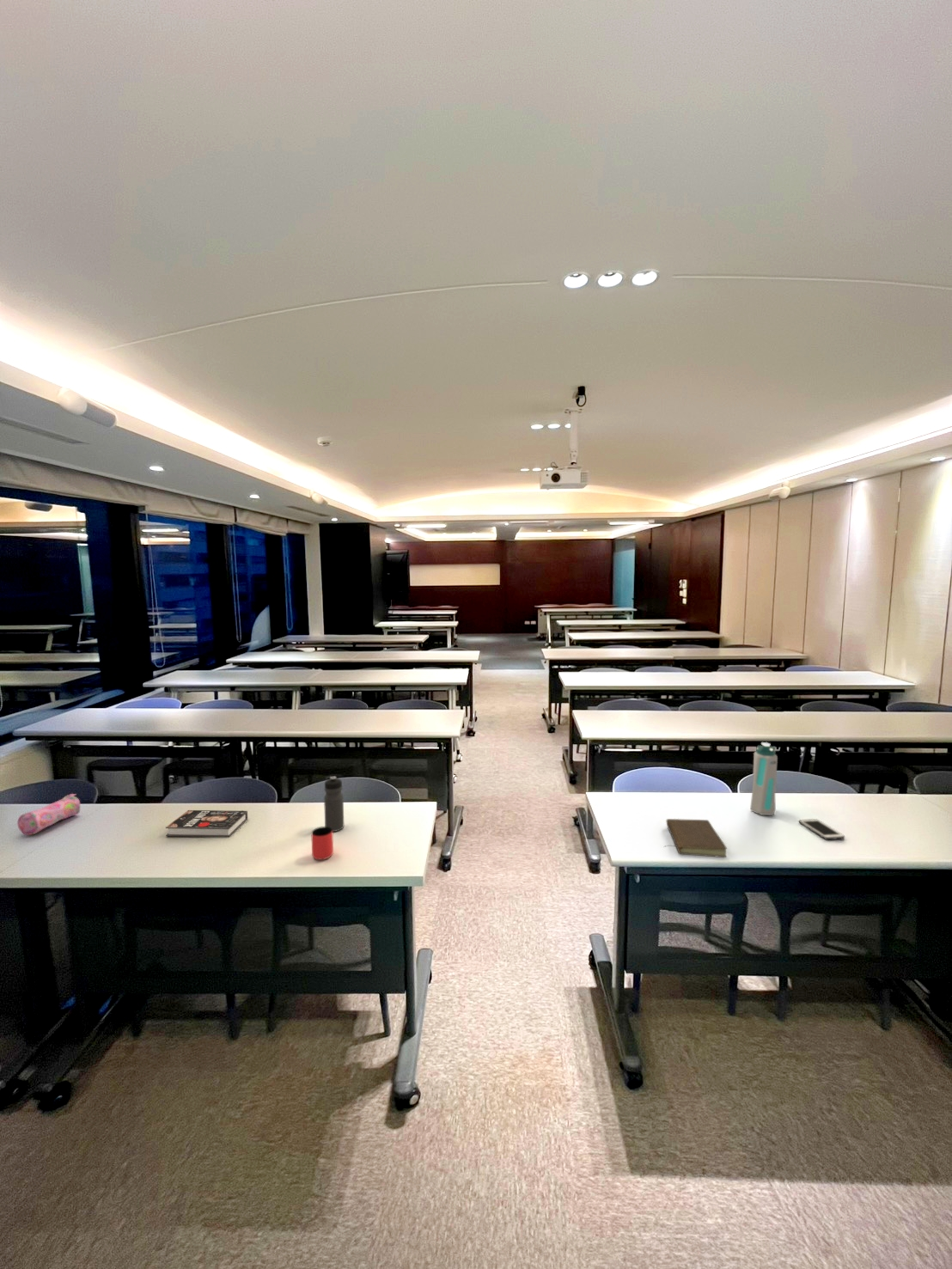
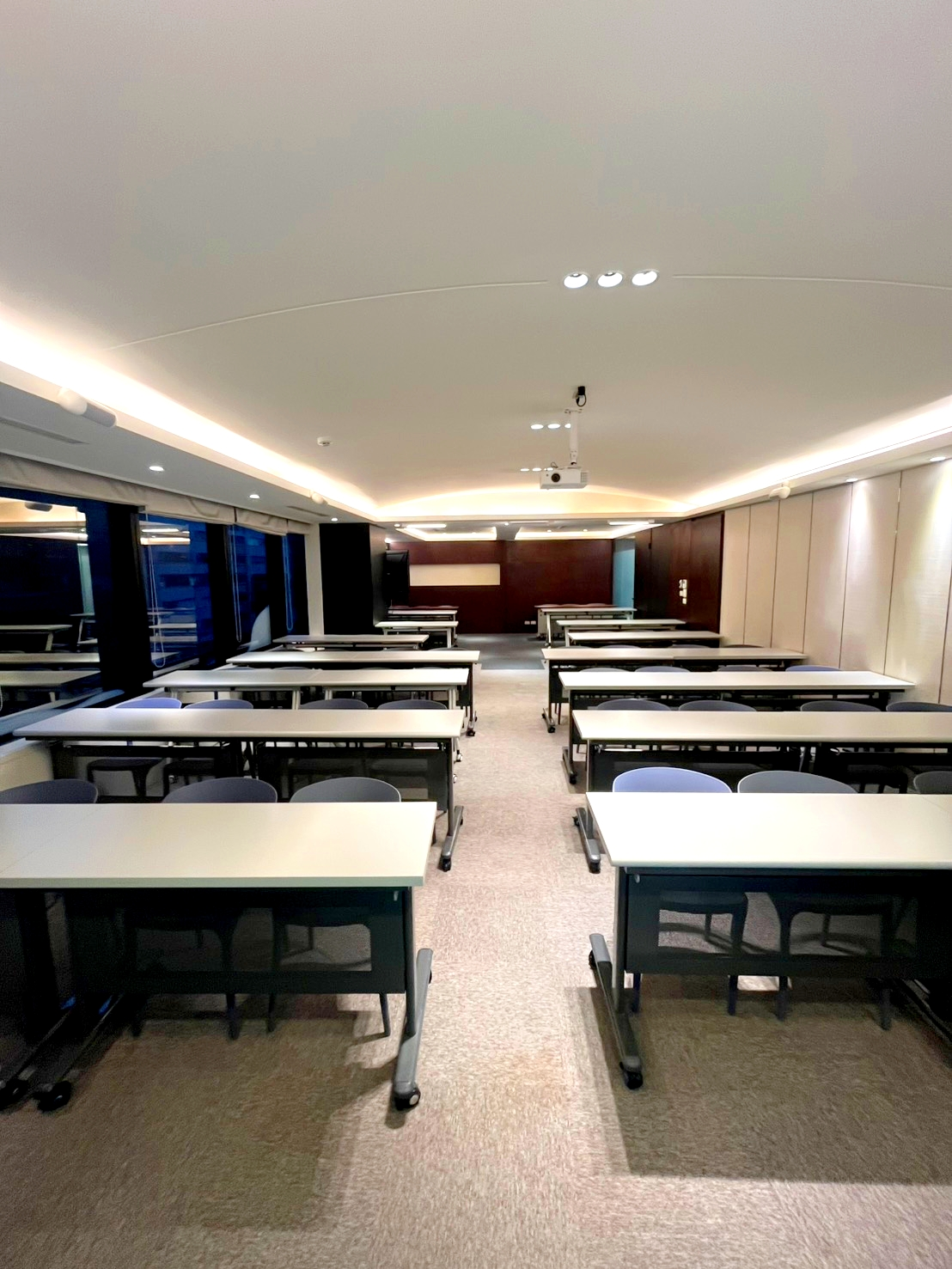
- water bottle [749,741,778,816]
- cup [311,826,334,861]
- cell phone [798,818,845,840]
- book [165,809,248,838]
- book [662,818,728,858]
- water bottle [323,776,345,833]
- pencil case [16,793,81,836]
